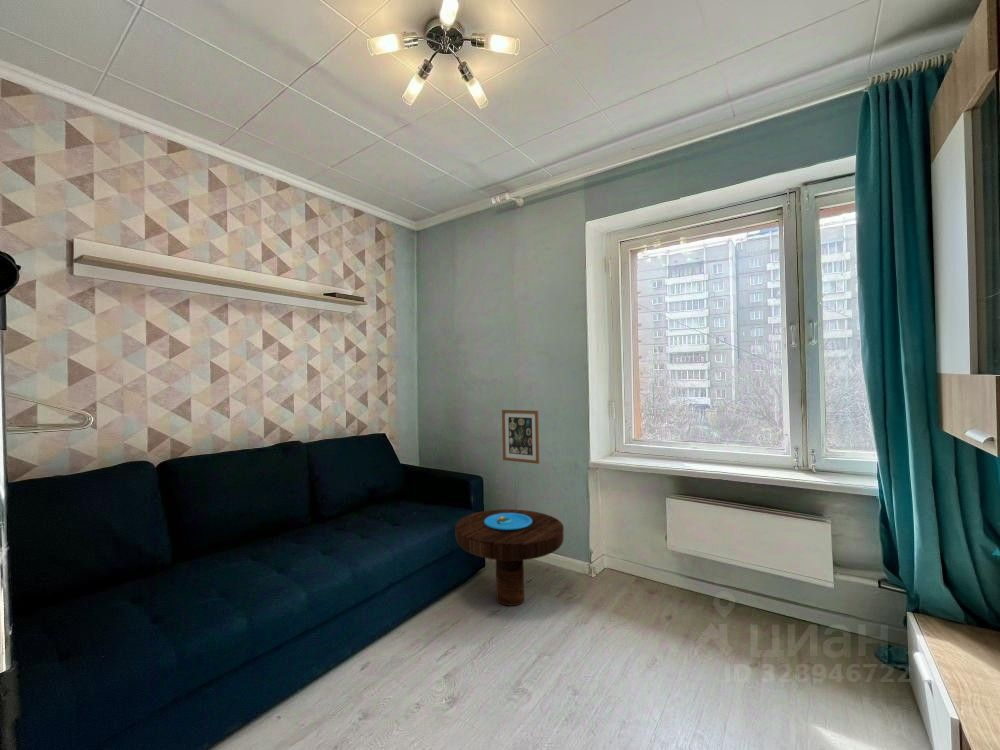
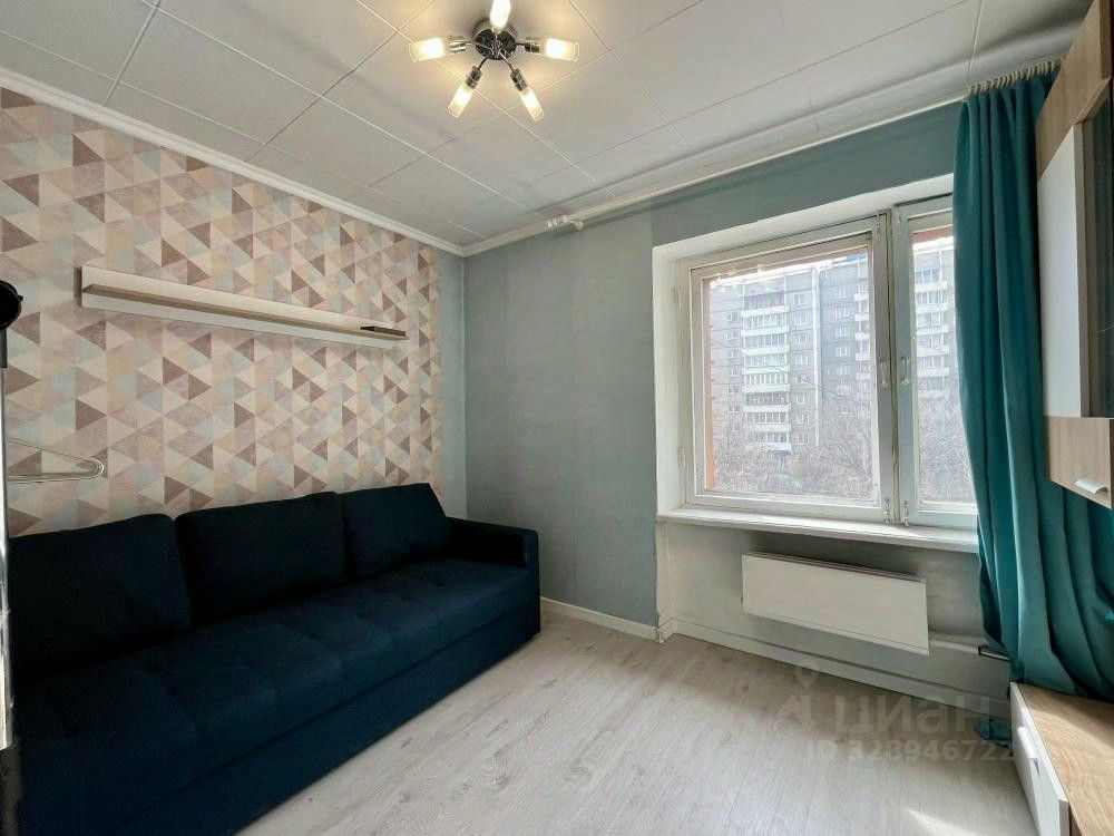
- wall art [501,409,540,465]
- side table [454,508,565,607]
